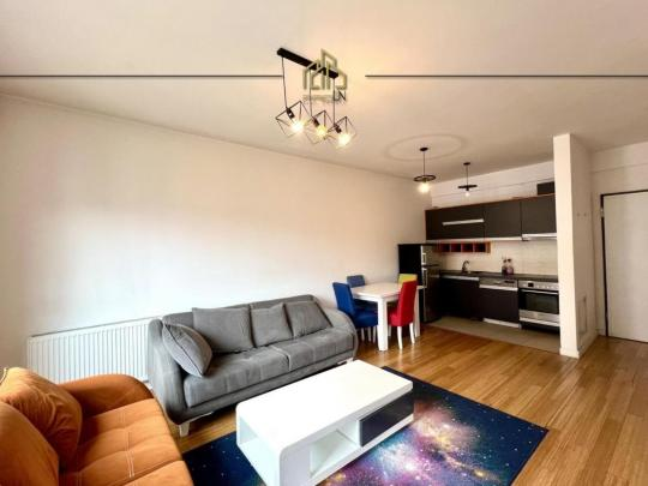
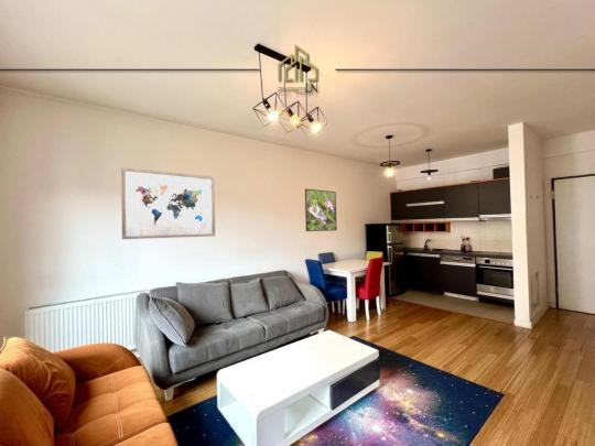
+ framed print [304,187,338,232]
+ wall art [120,166,216,240]
